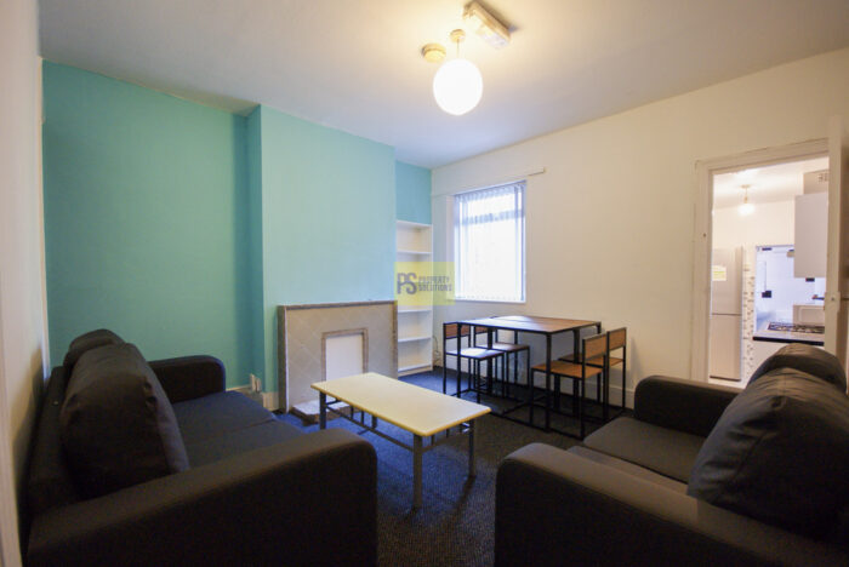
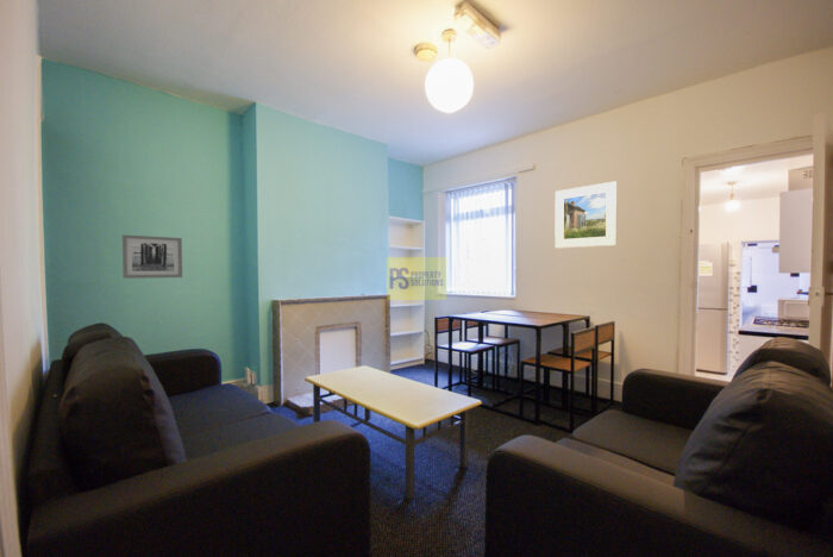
+ wall art [121,233,183,280]
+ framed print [553,180,619,250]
